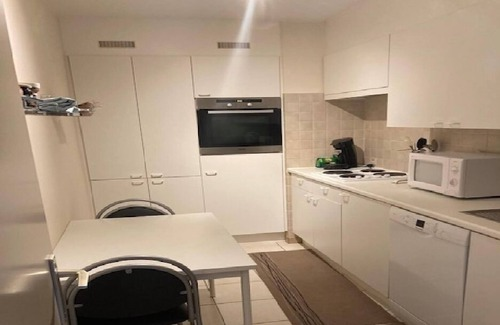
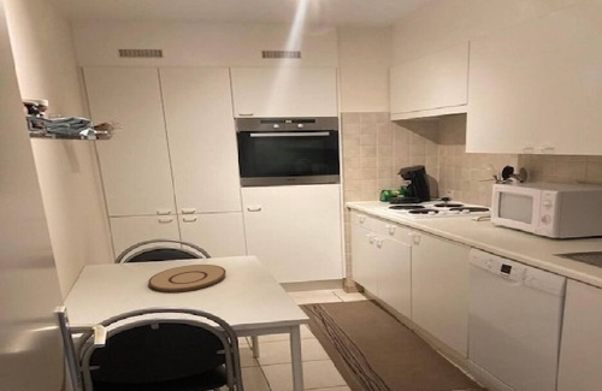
+ plate [147,263,226,294]
